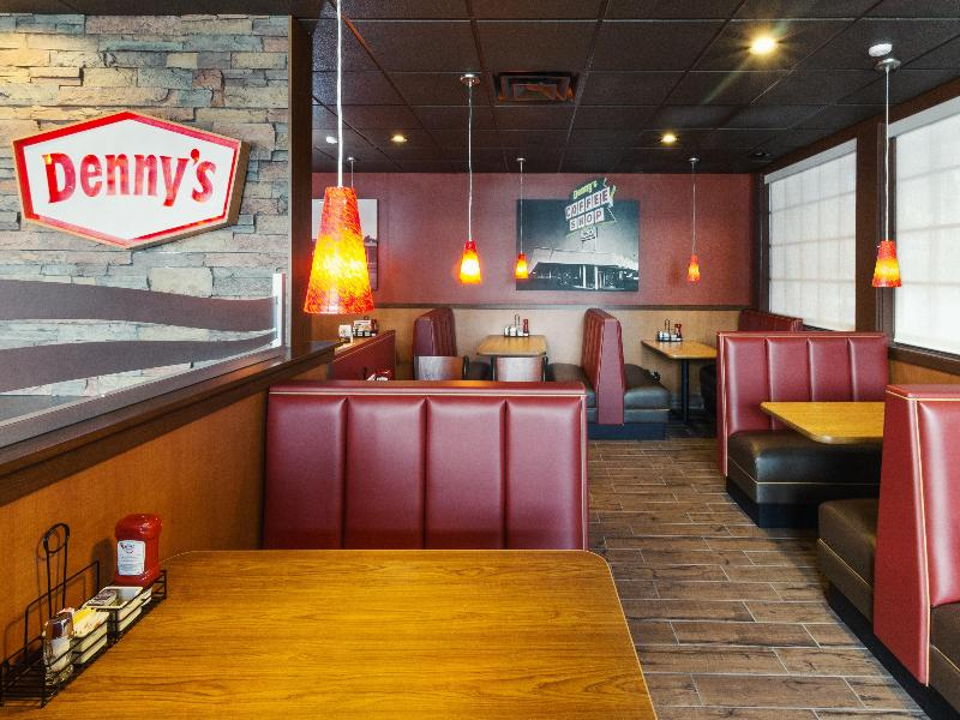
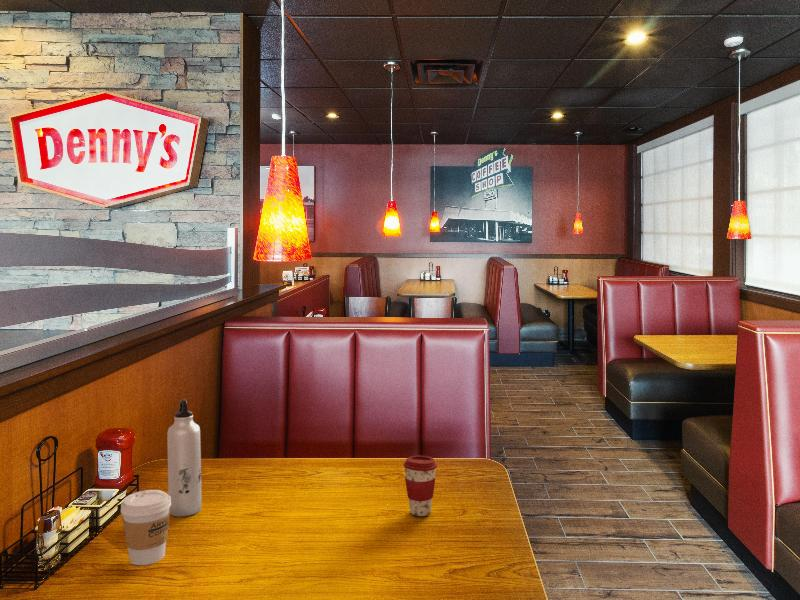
+ coffee cup [403,455,438,517]
+ water bottle [166,398,203,518]
+ coffee cup [120,489,171,566]
